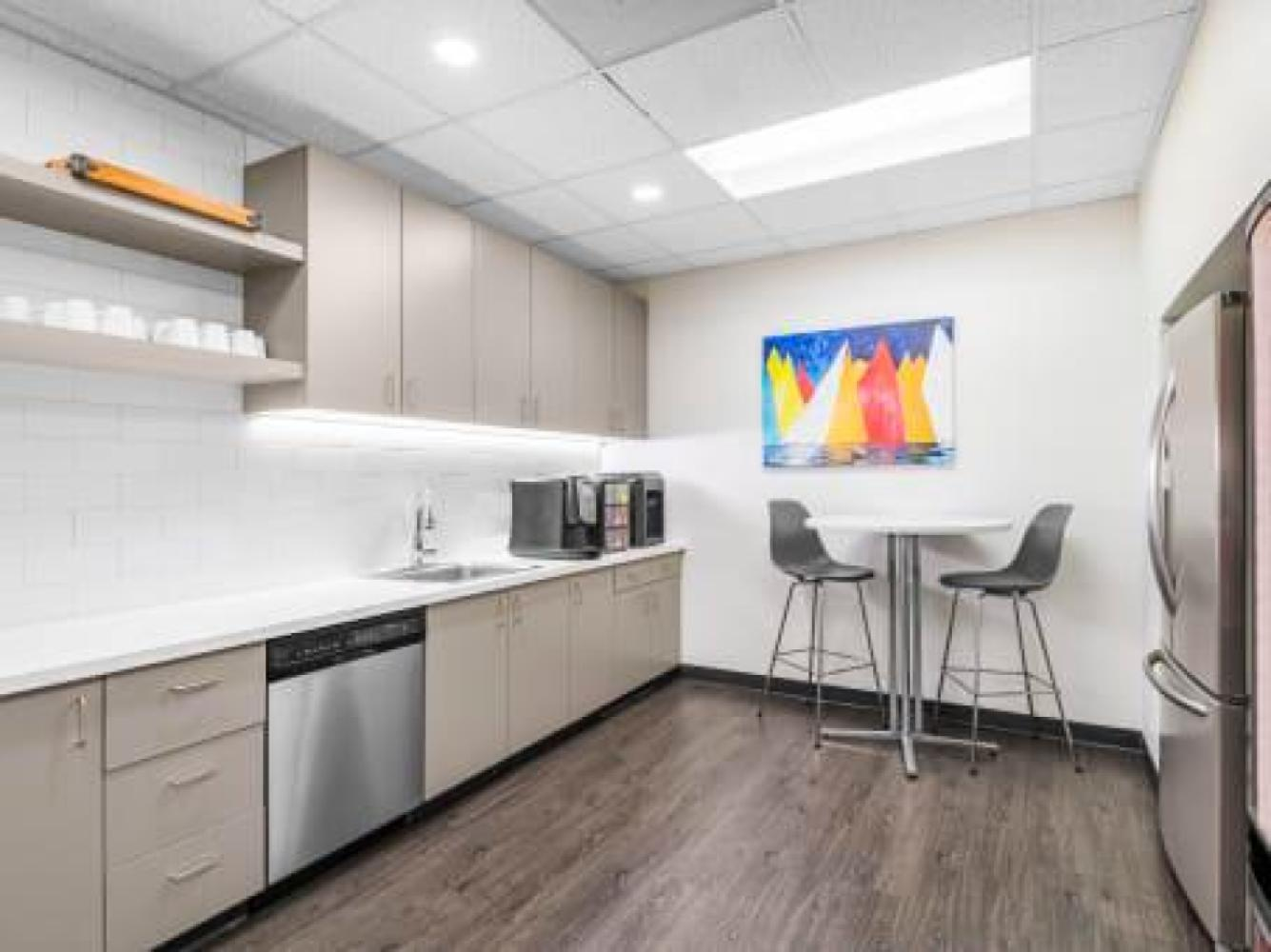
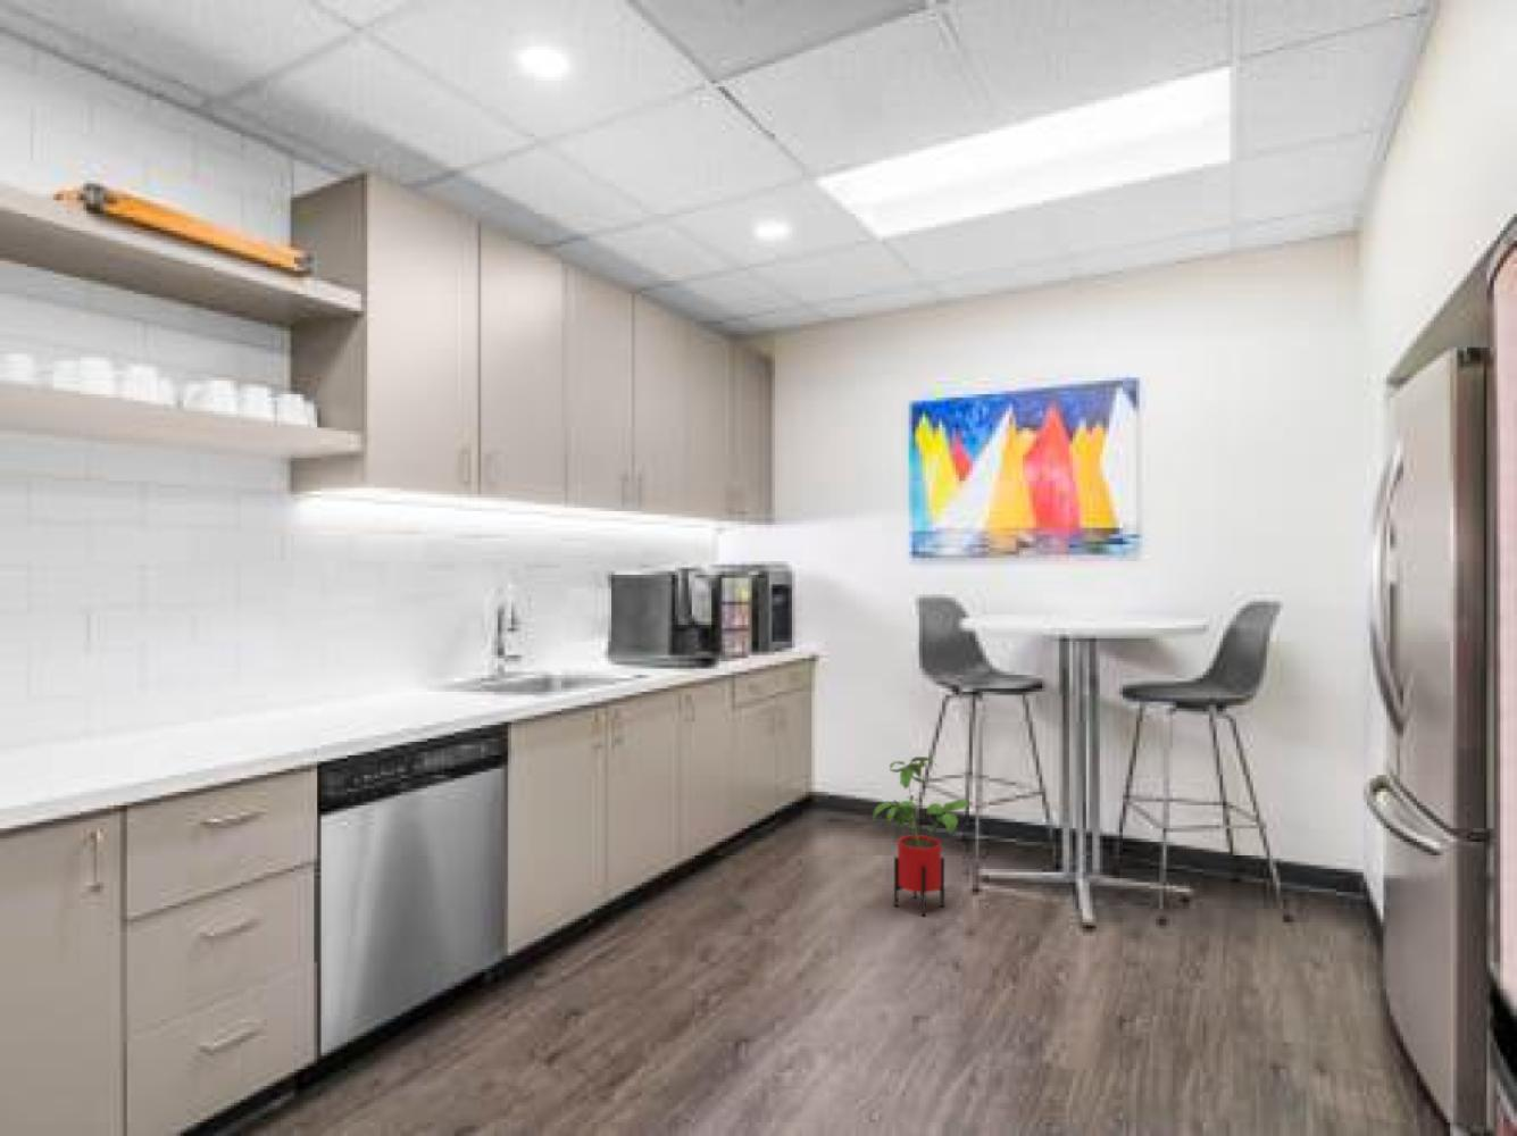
+ house plant [871,755,973,918]
